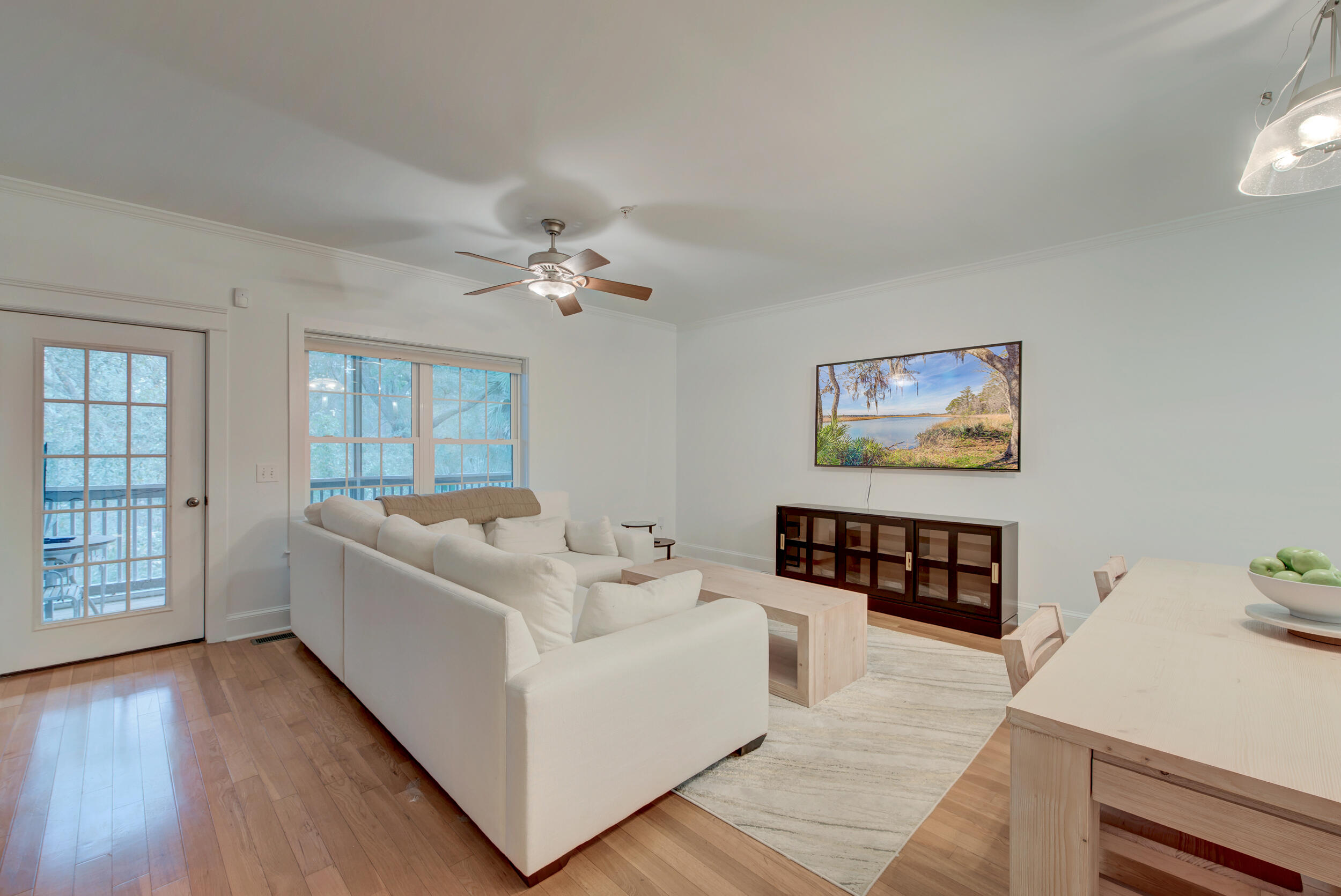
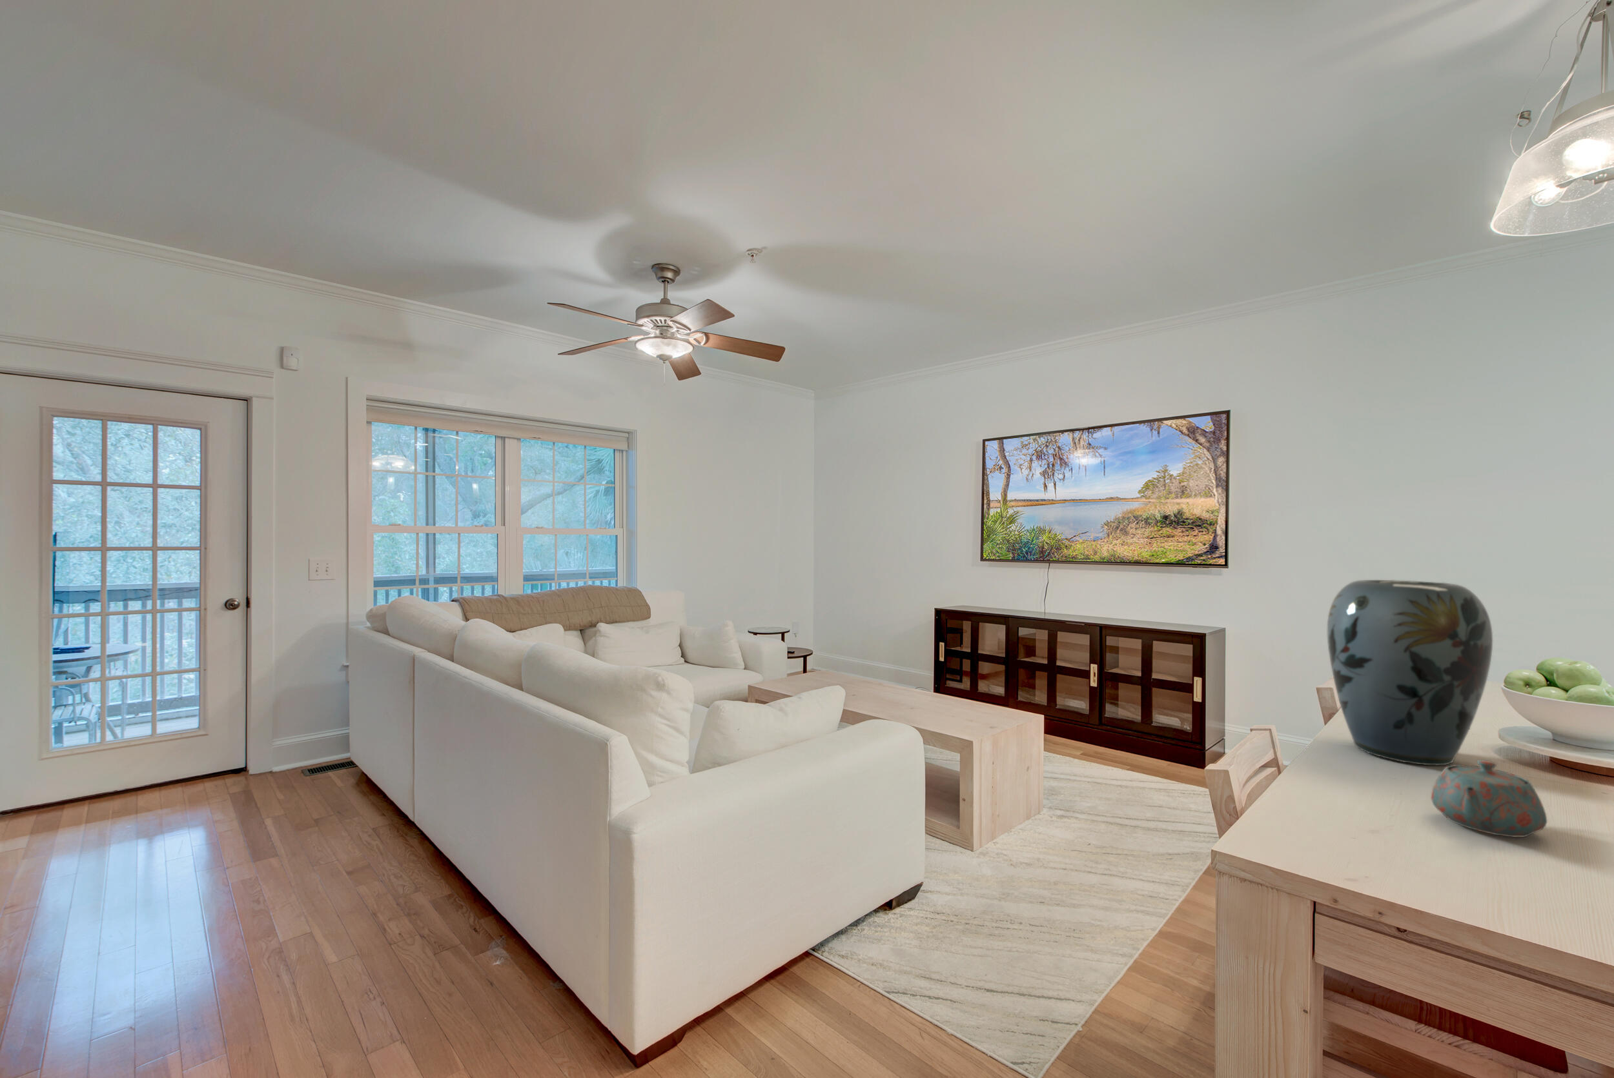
+ teapot [1431,759,1548,837]
+ vase [1326,580,1494,765]
